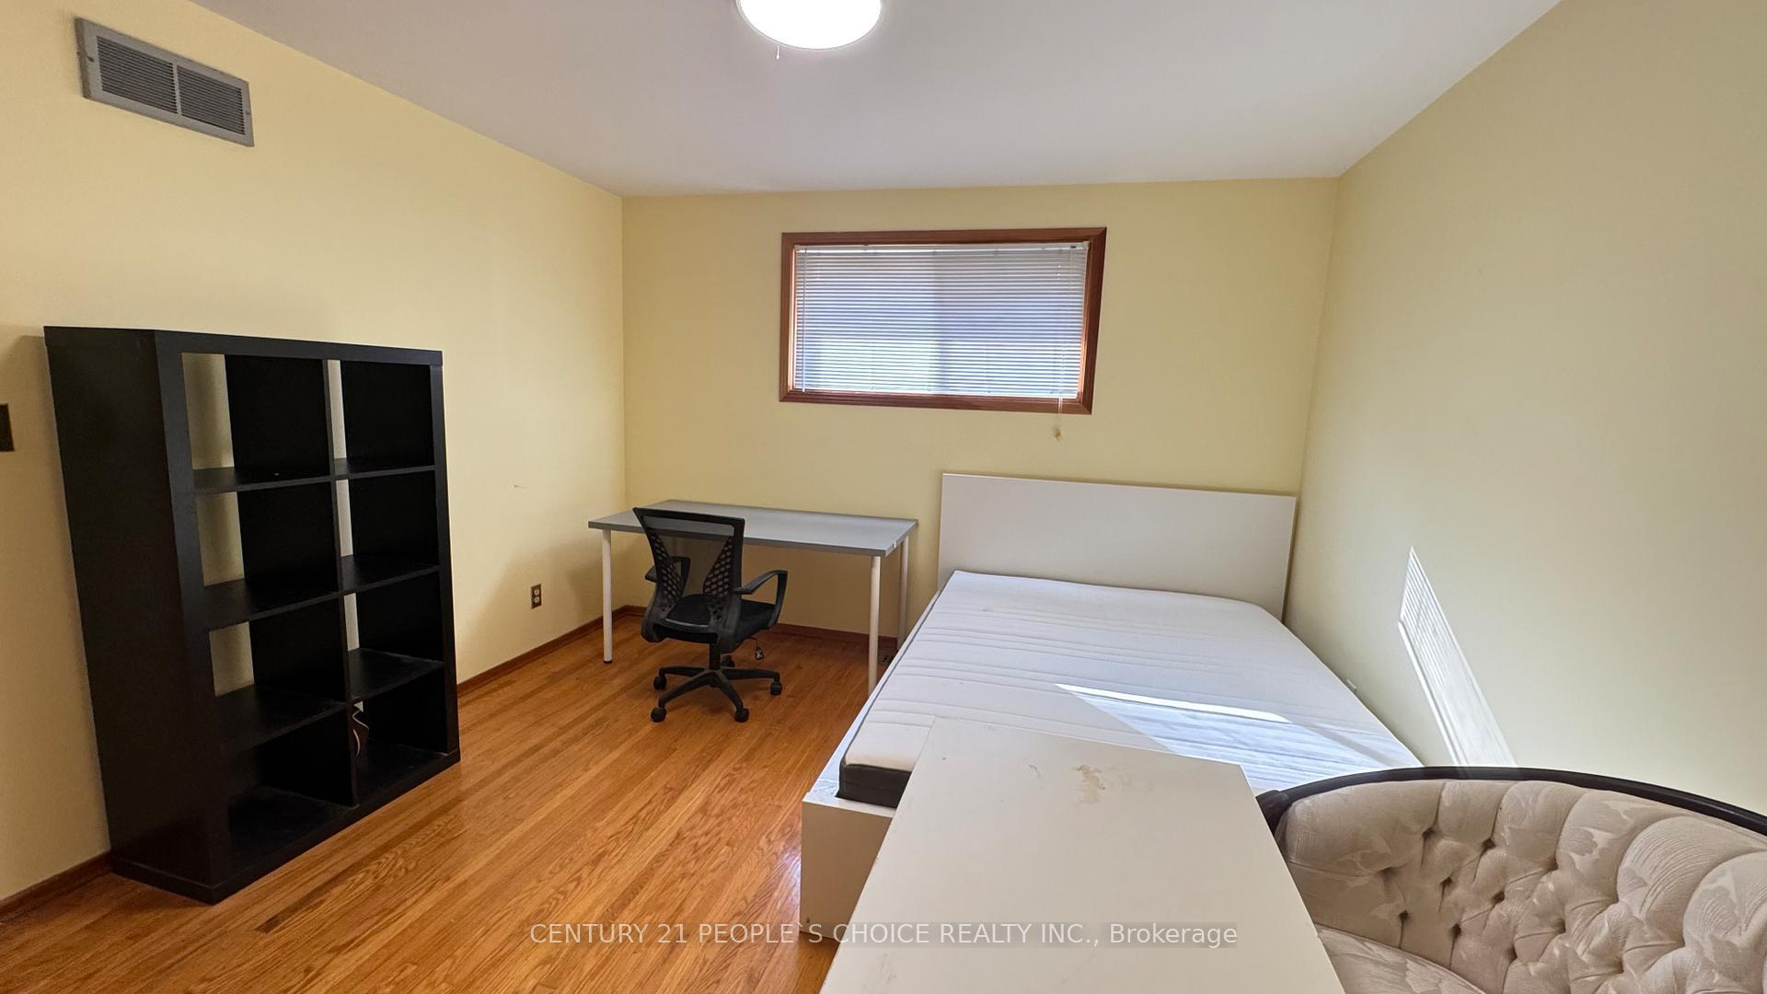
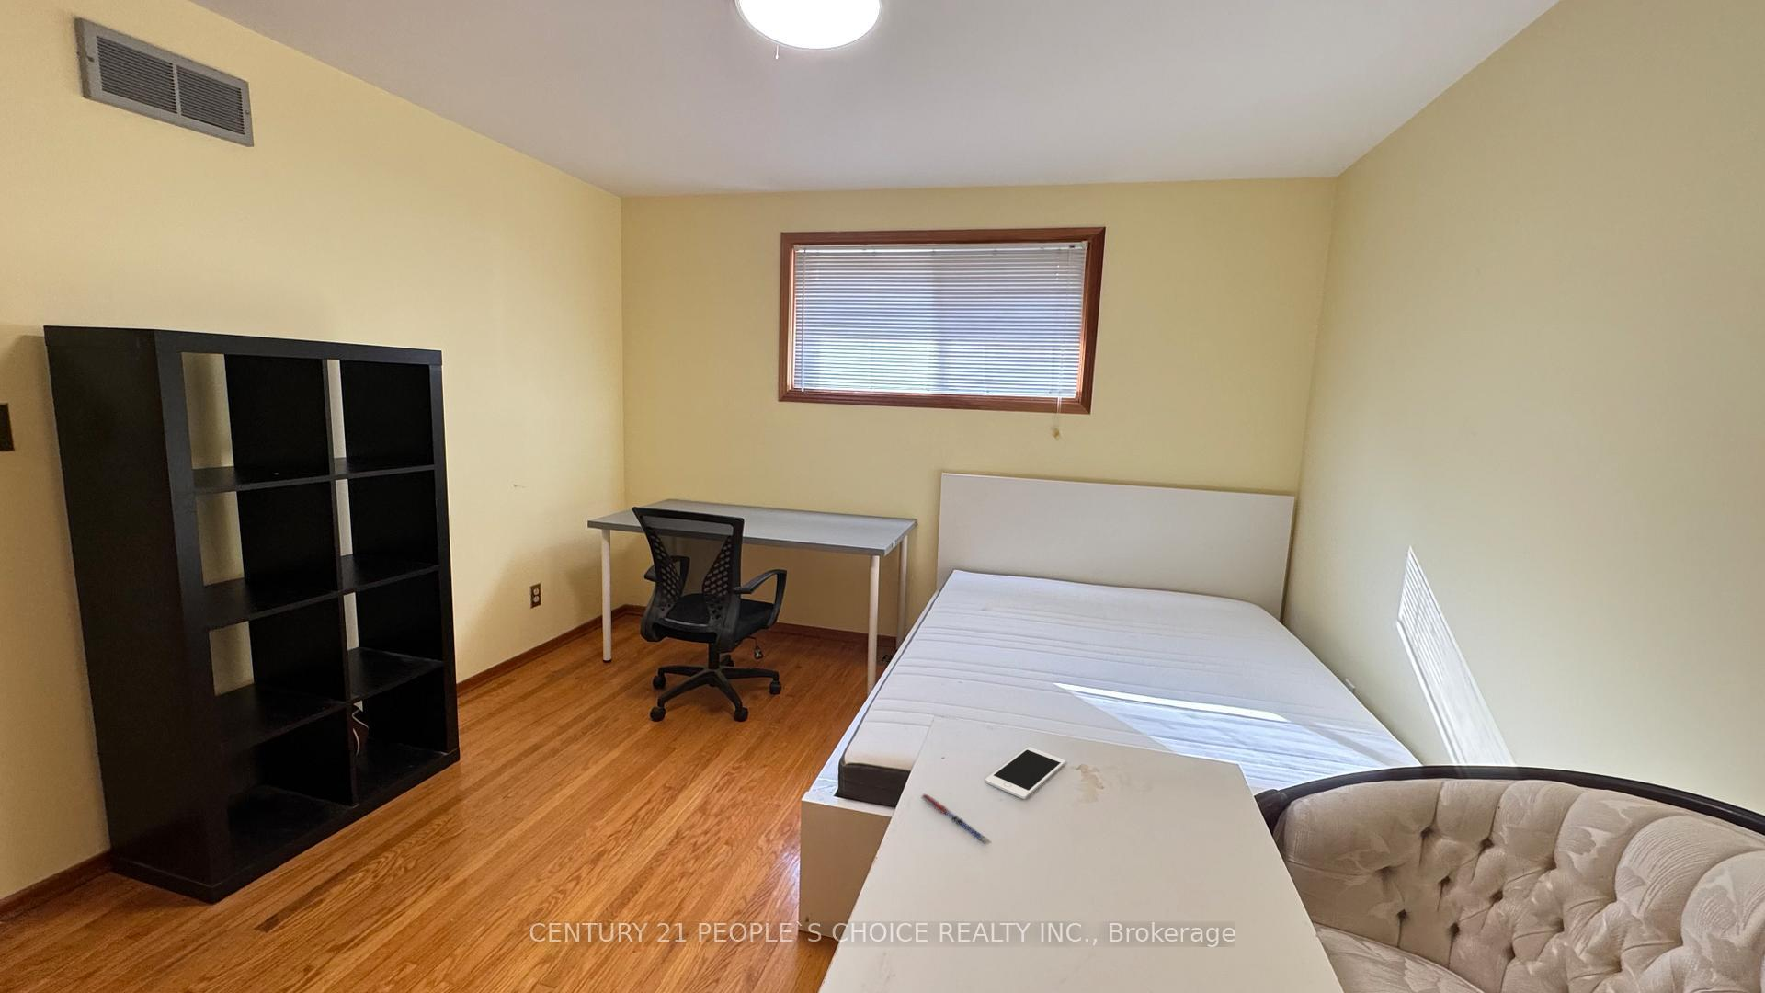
+ cell phone [984,746,1067,800]
+ pen [921,793,990,844]
